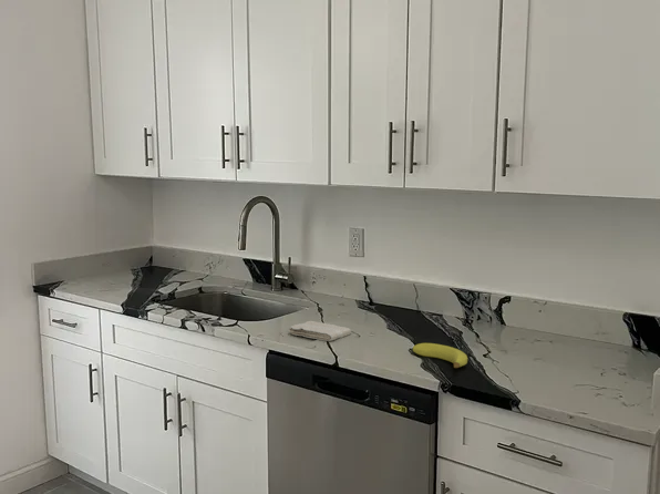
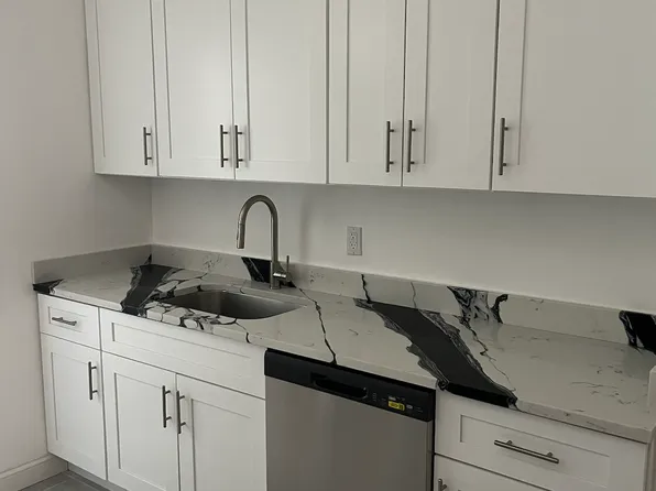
- fruit [412,342,468,369]
- washcloth [288,320,352,342]
